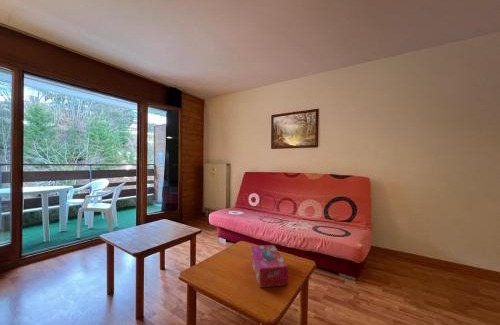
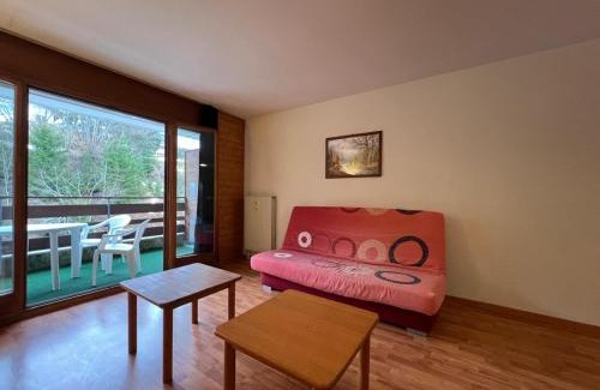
- tissue box [250,244,289,289]
